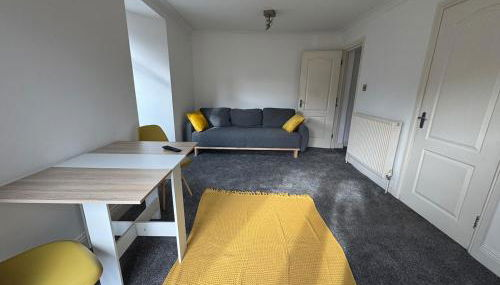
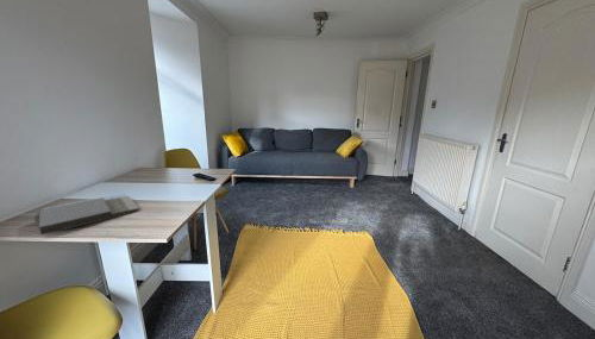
+ notebook [37,193,140,236]
